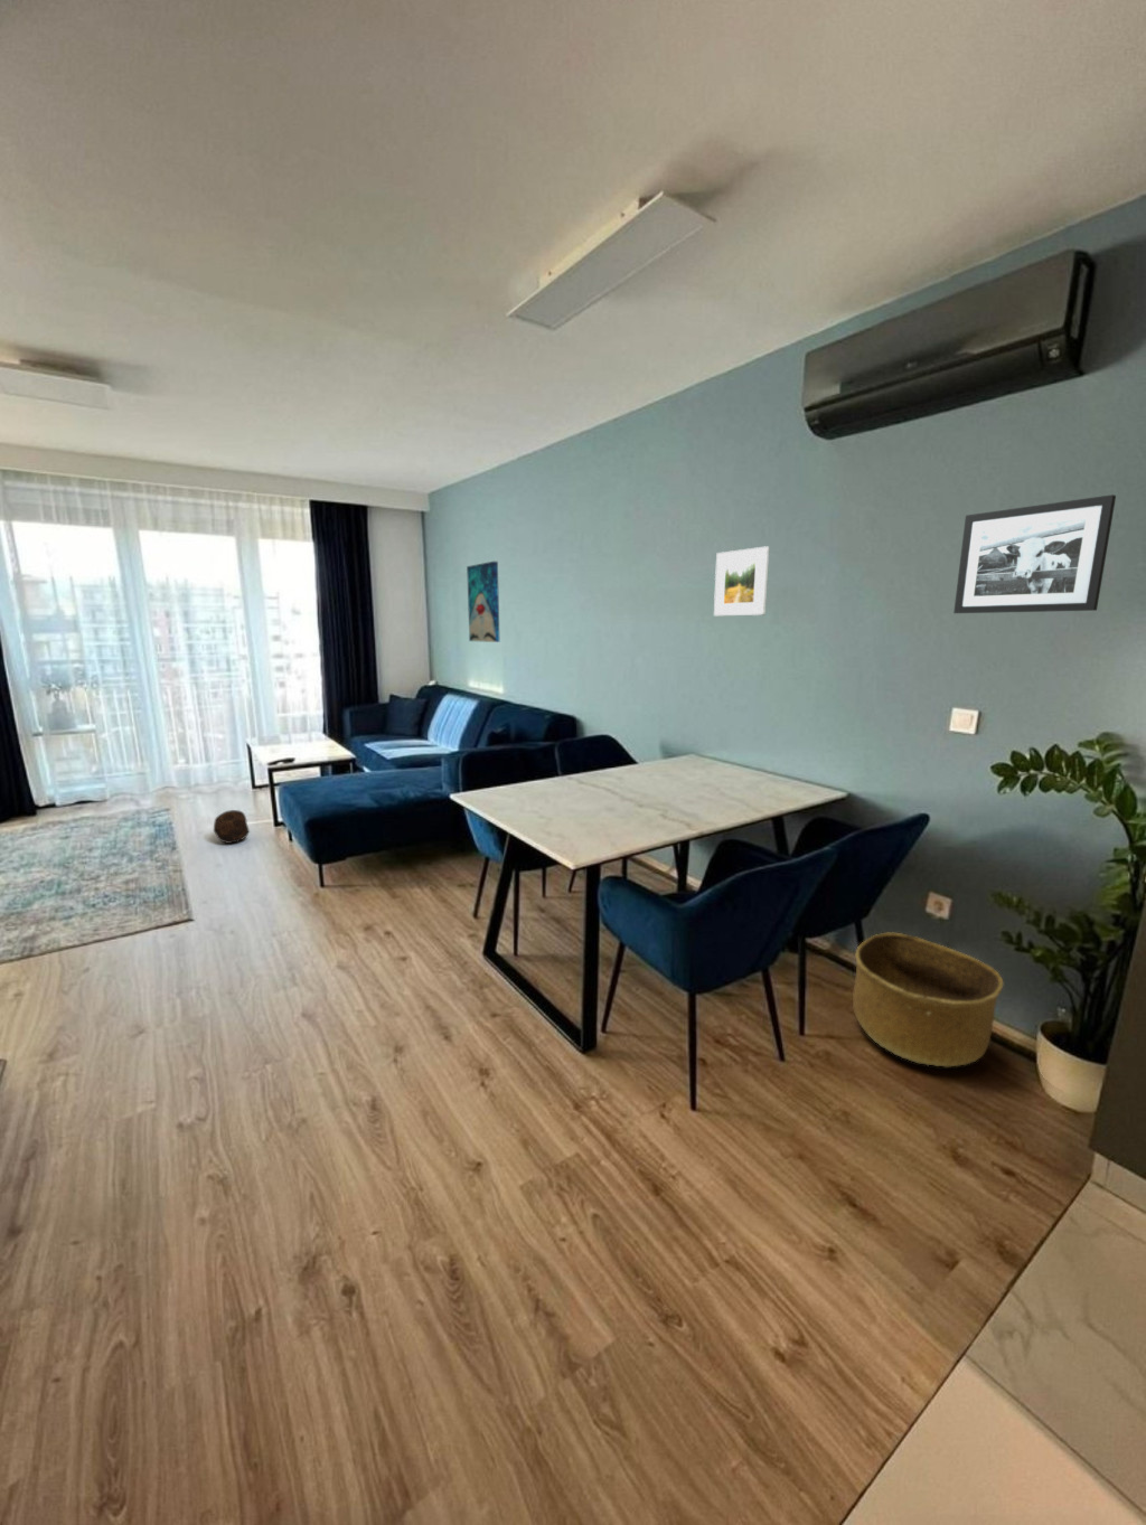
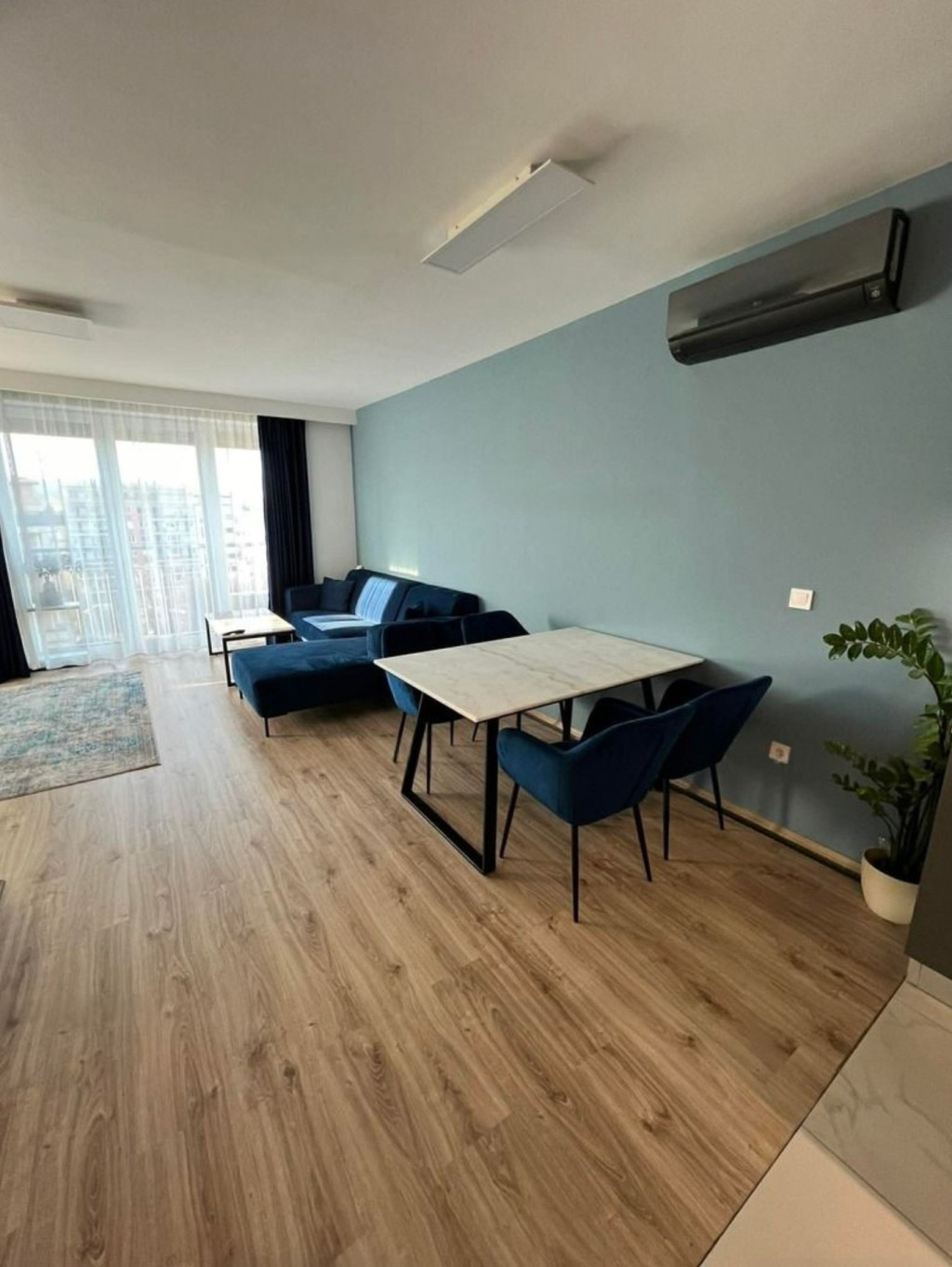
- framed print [713,545,770,616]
- soccer ball [213,809,250,845]
- basket [851,930,1005,1069]
- wall art [466,561,502,644]
- picture frame [952,493,1117,614]
